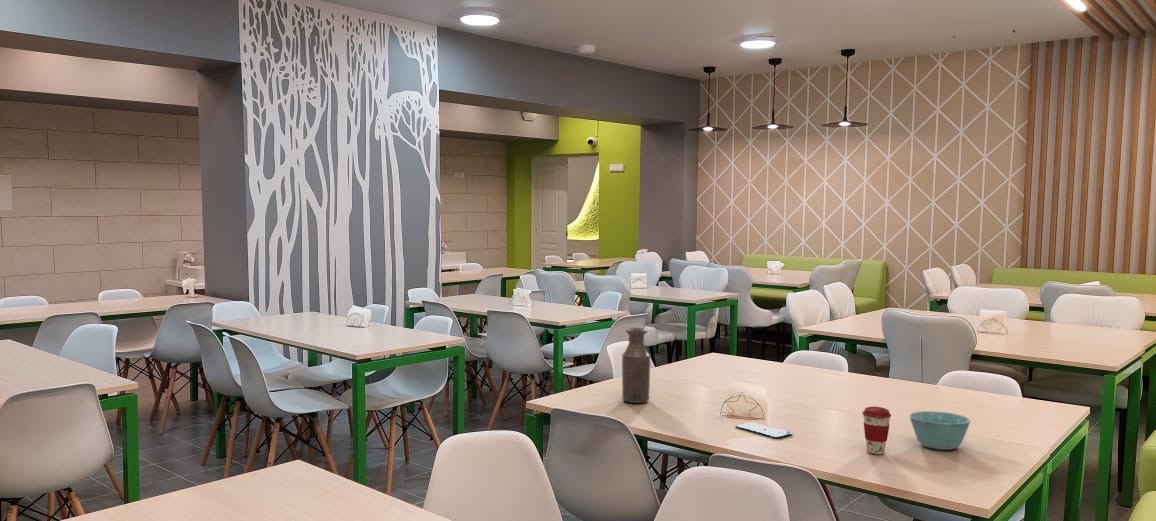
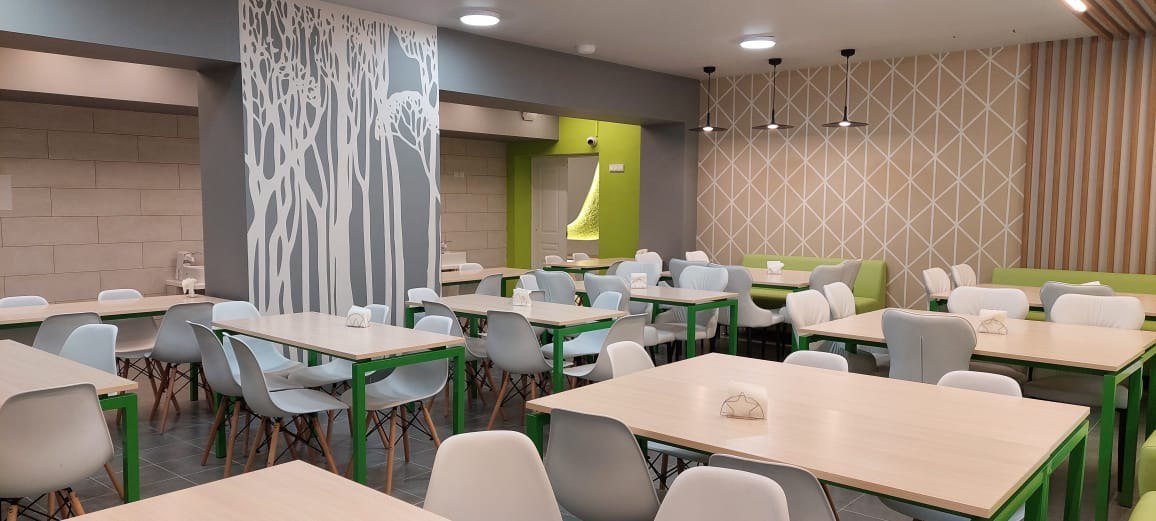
- bowl [908,410,972,451]
- smartphone [735,421,793,439]
- coffee cup [861,406,892,455]
- bottle [621,327,651,404]
